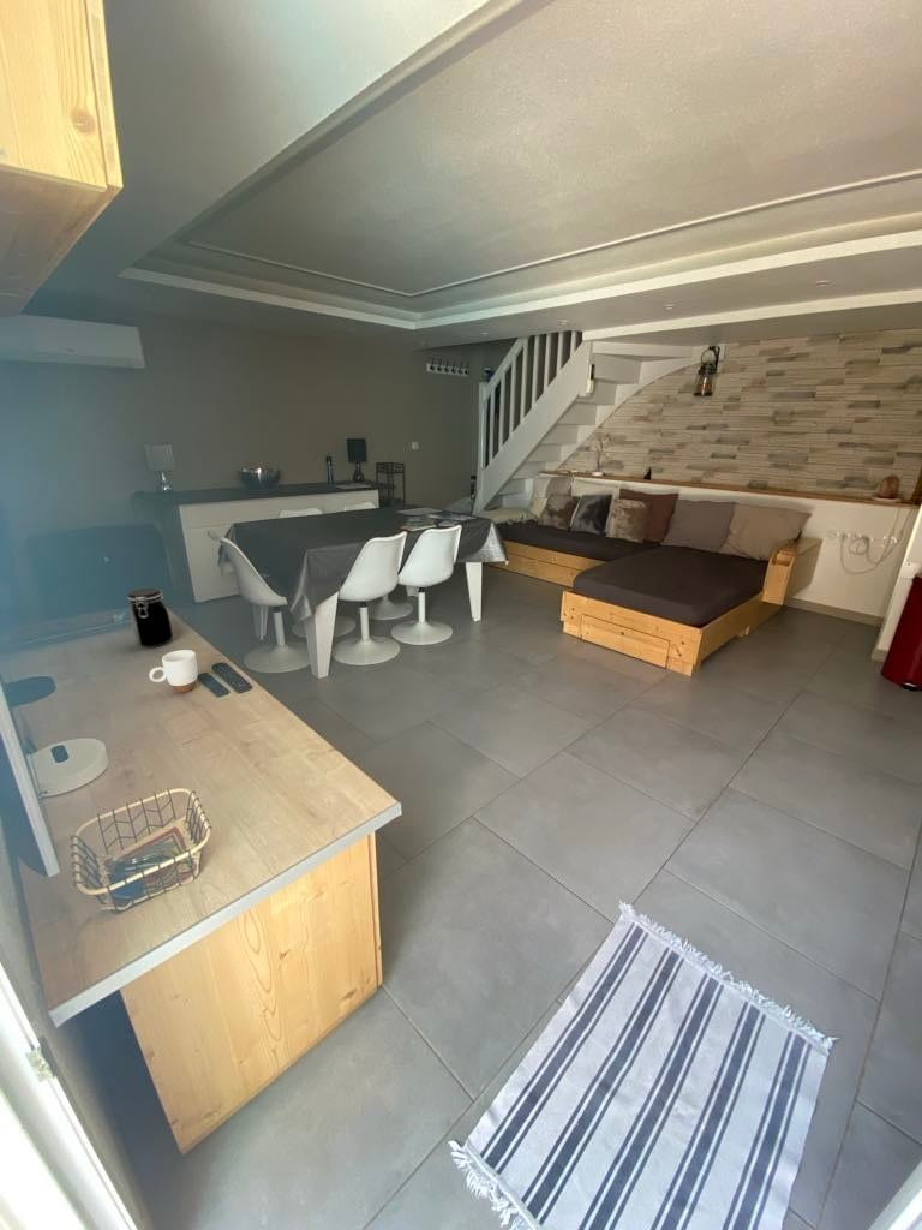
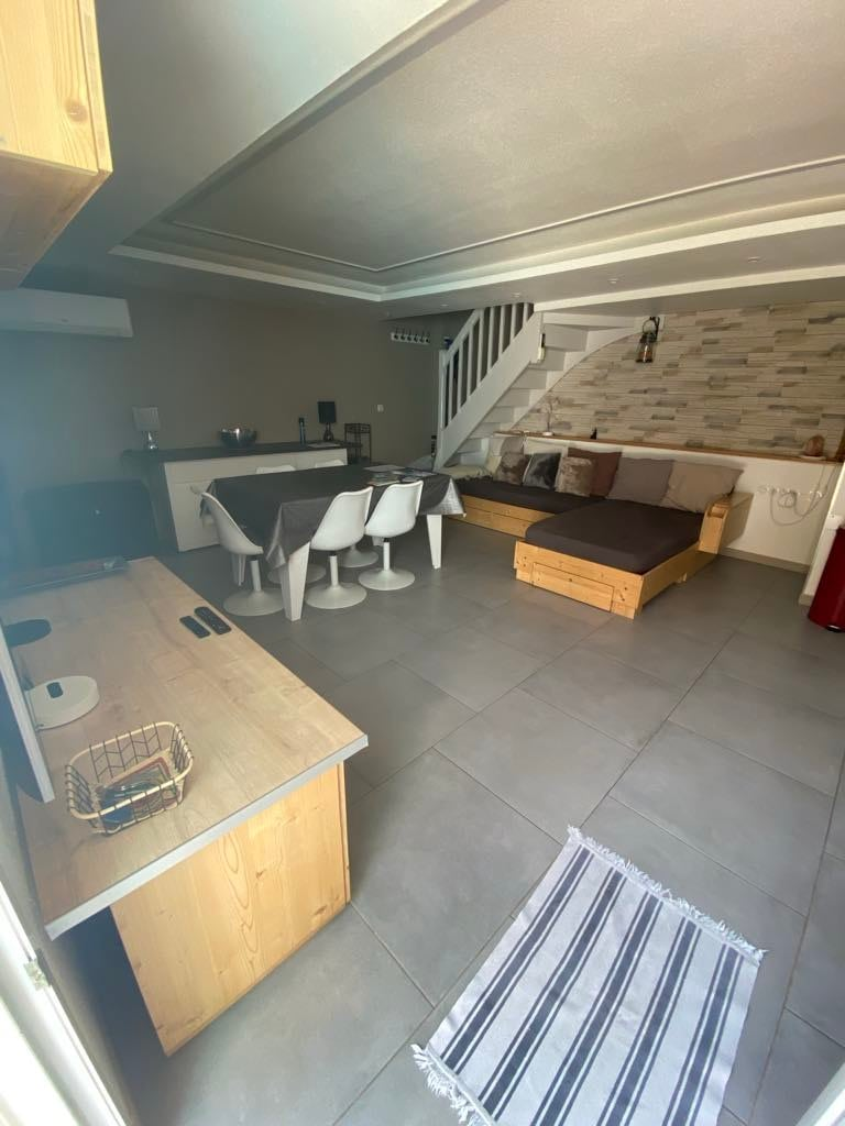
- mug [148,649,199,694]
- jar [126,586,174,649]
